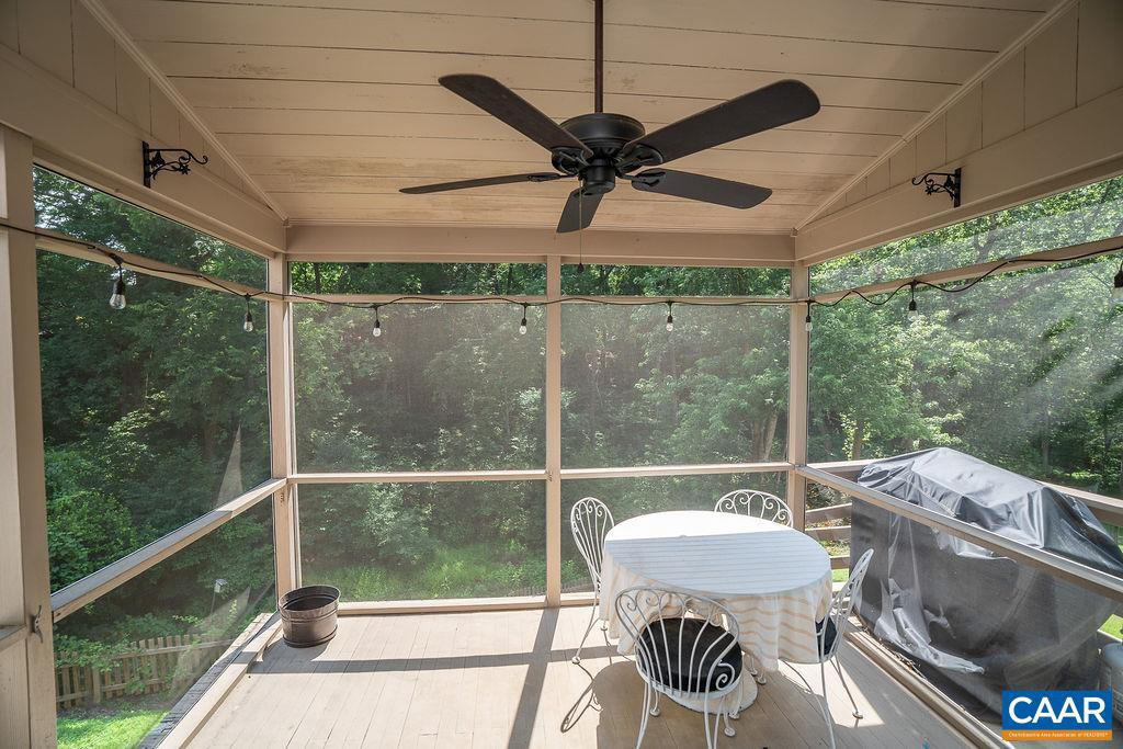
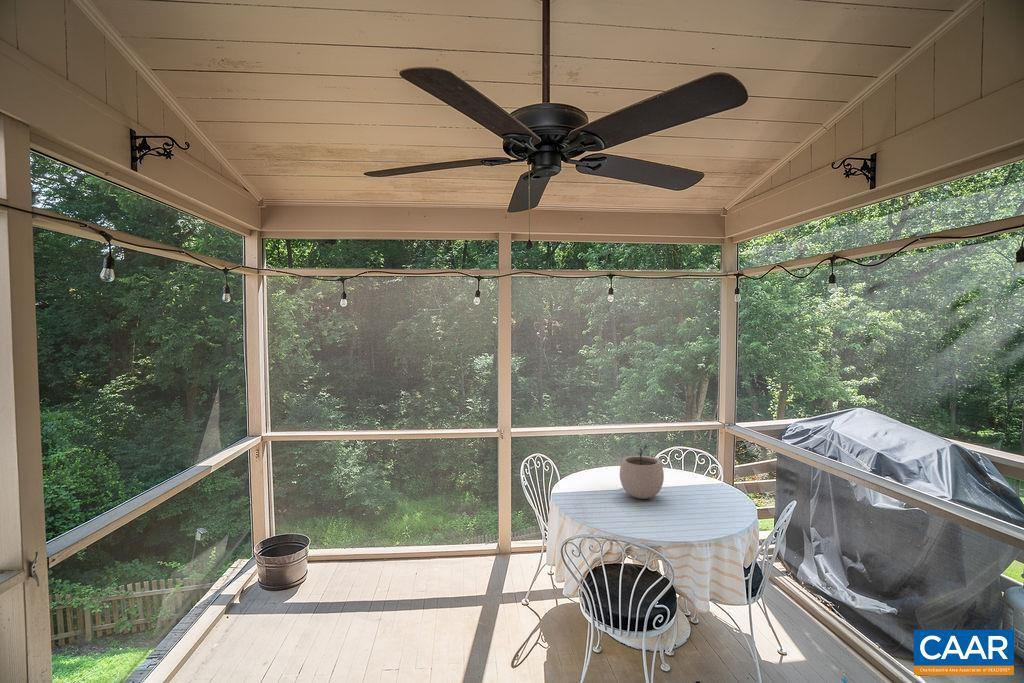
+ plant pot [619,444,665,500]
